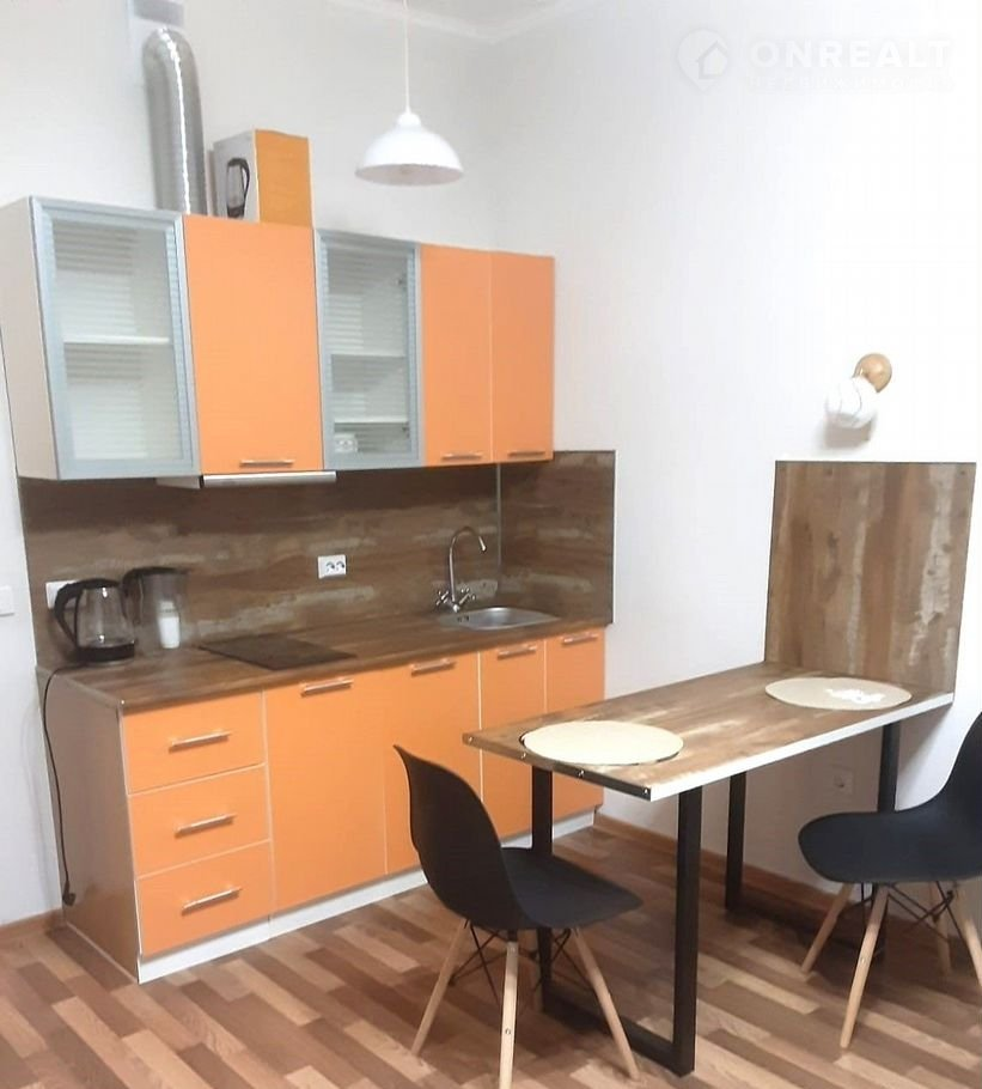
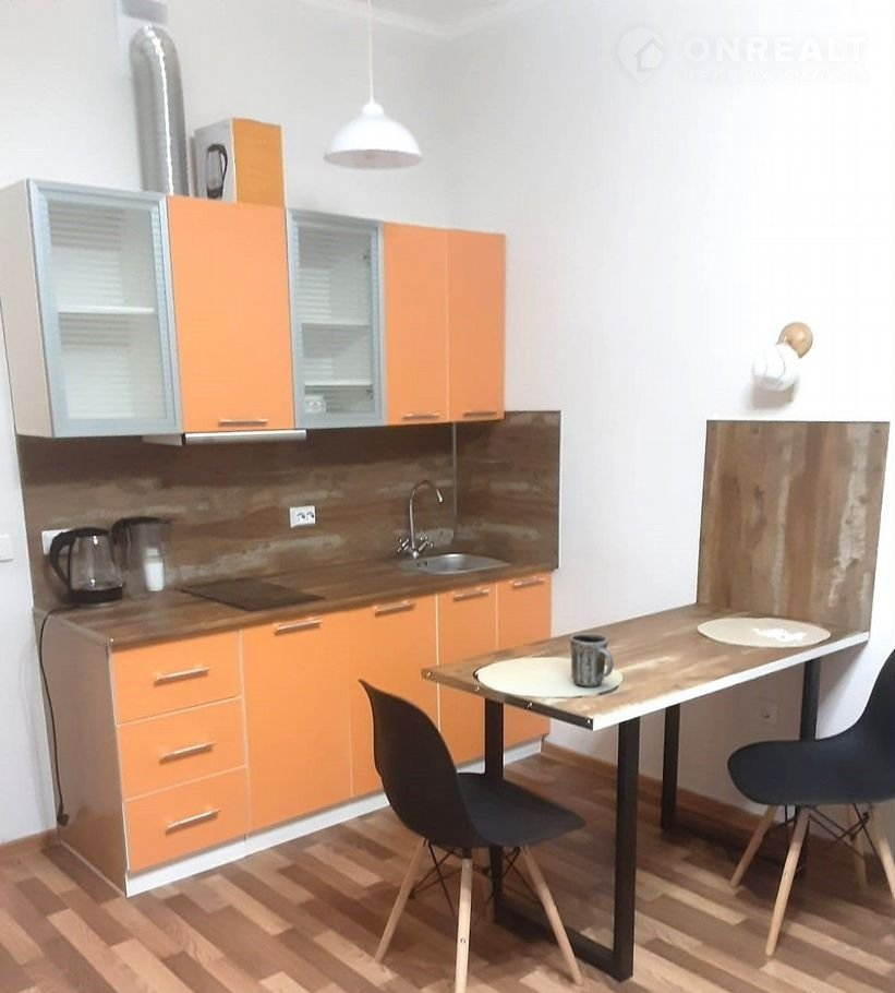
+ mug [569,632,615,689]
